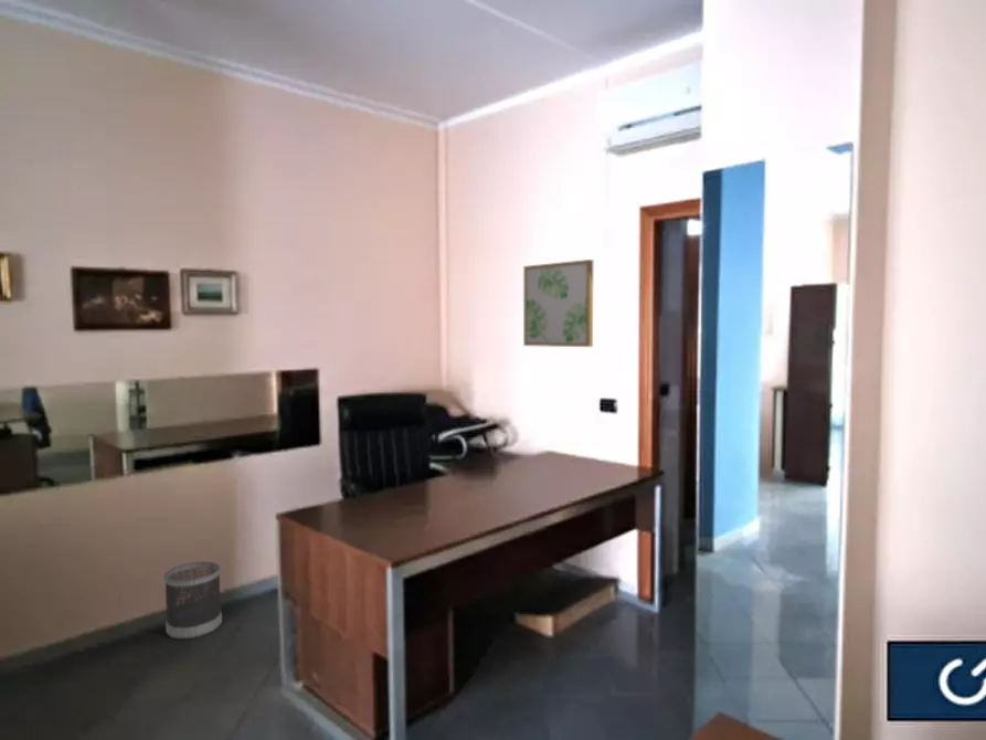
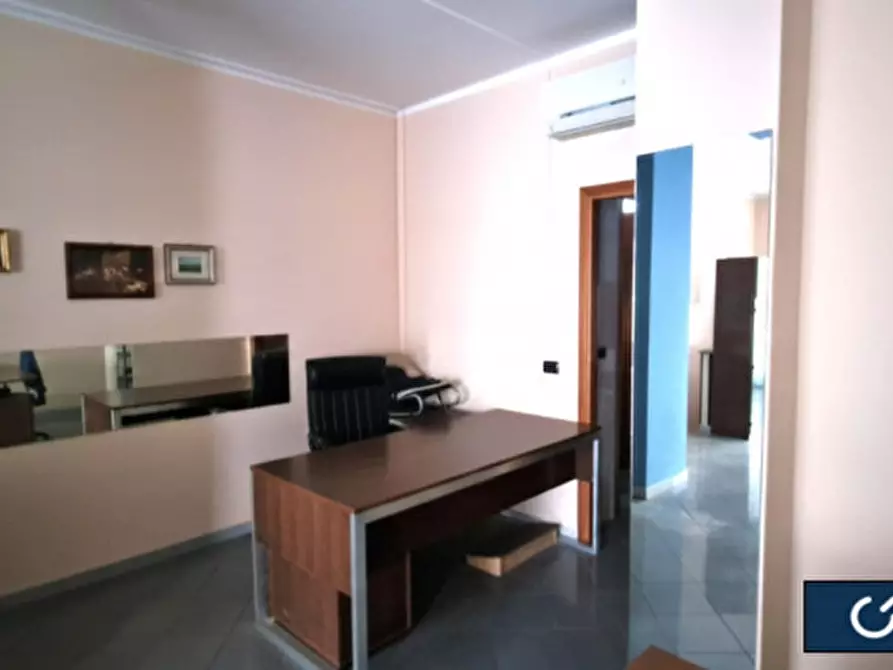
- wall art [522,258,594,348]
- wastebasket [162,560,223,641]
